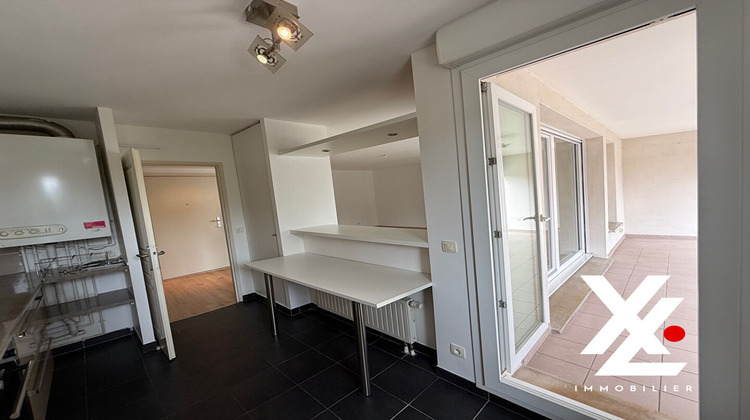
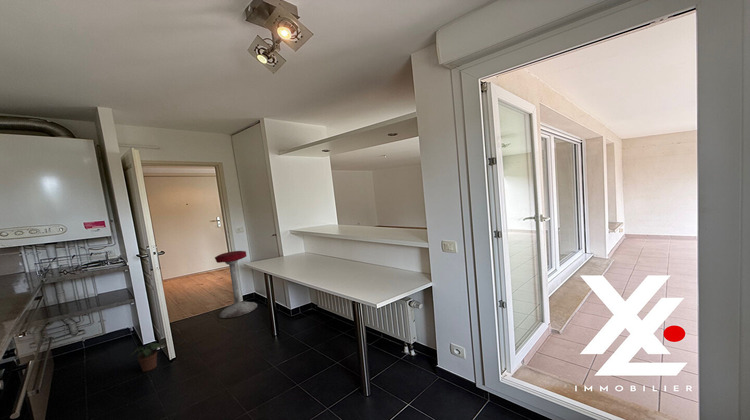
+ stool [214,250,258,319]
+ potted plant [129,342,162,373]
